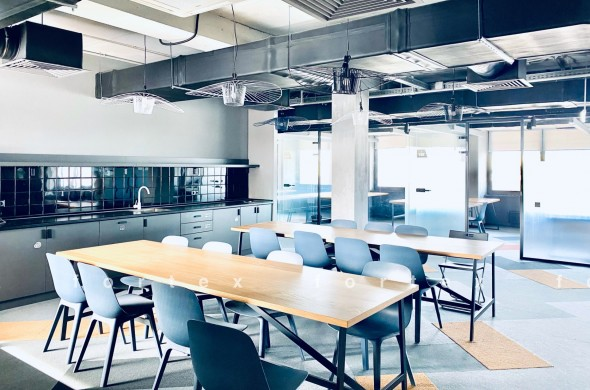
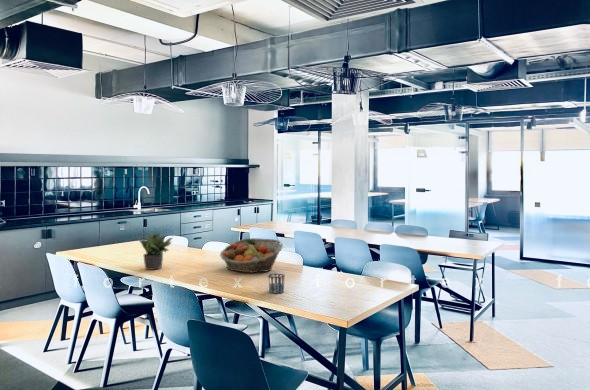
+ cup [267,273,286,294]
+ potted plant [137,229,174,271]
+ fruit basket [219,237,284,274]
